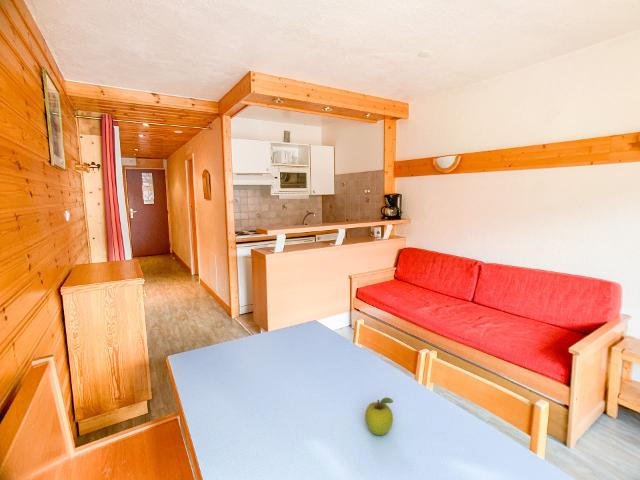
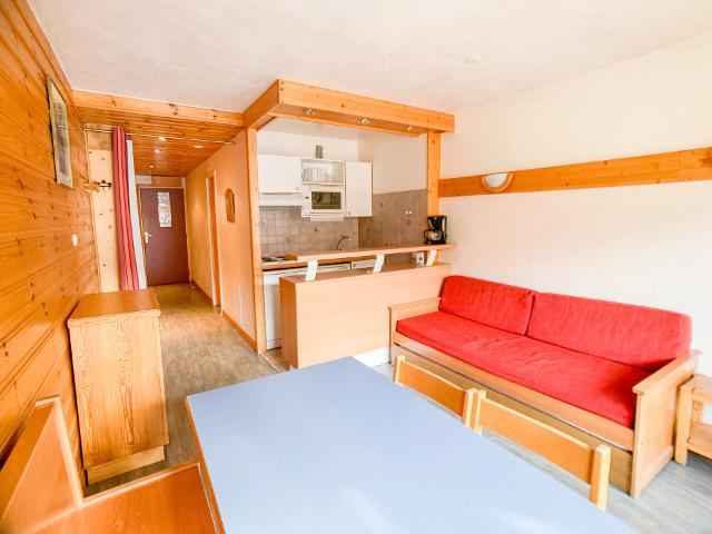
- fruit [364,397,394,436]
